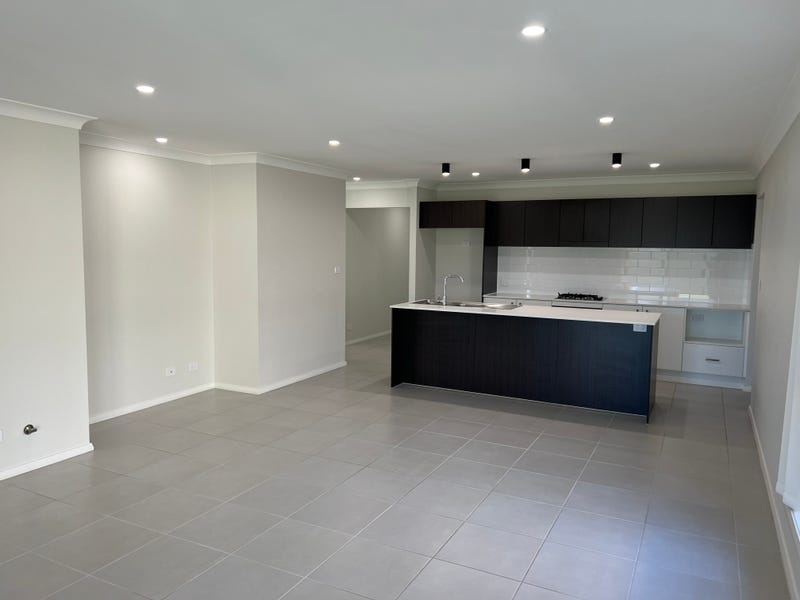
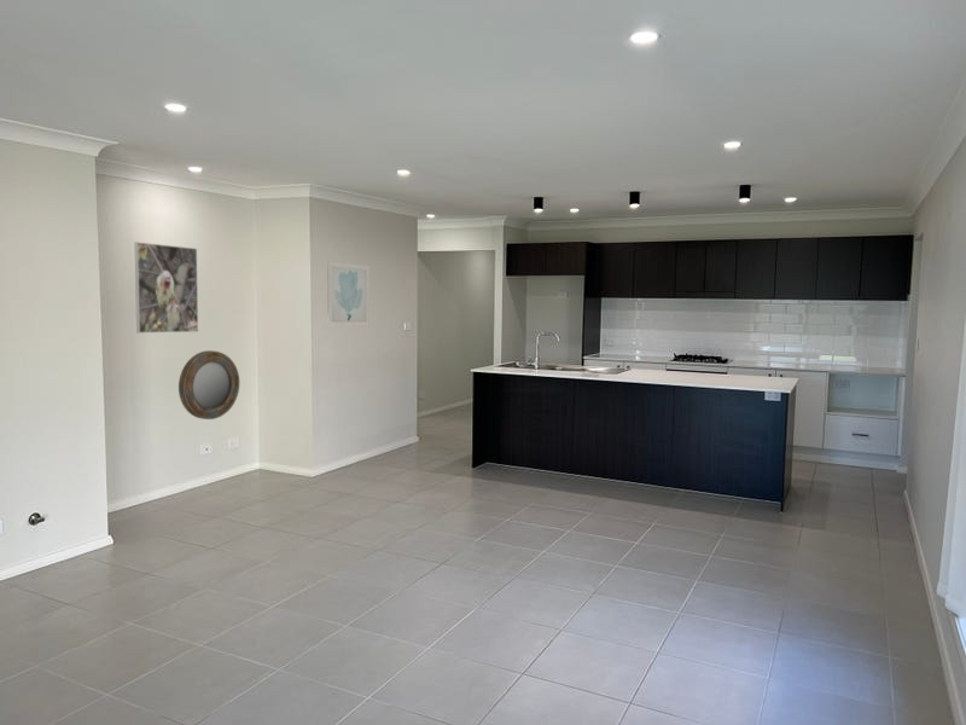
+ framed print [134,240,199,335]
+ home mirror [178,349,240,420]
+ wall art [326,261,371,327]
